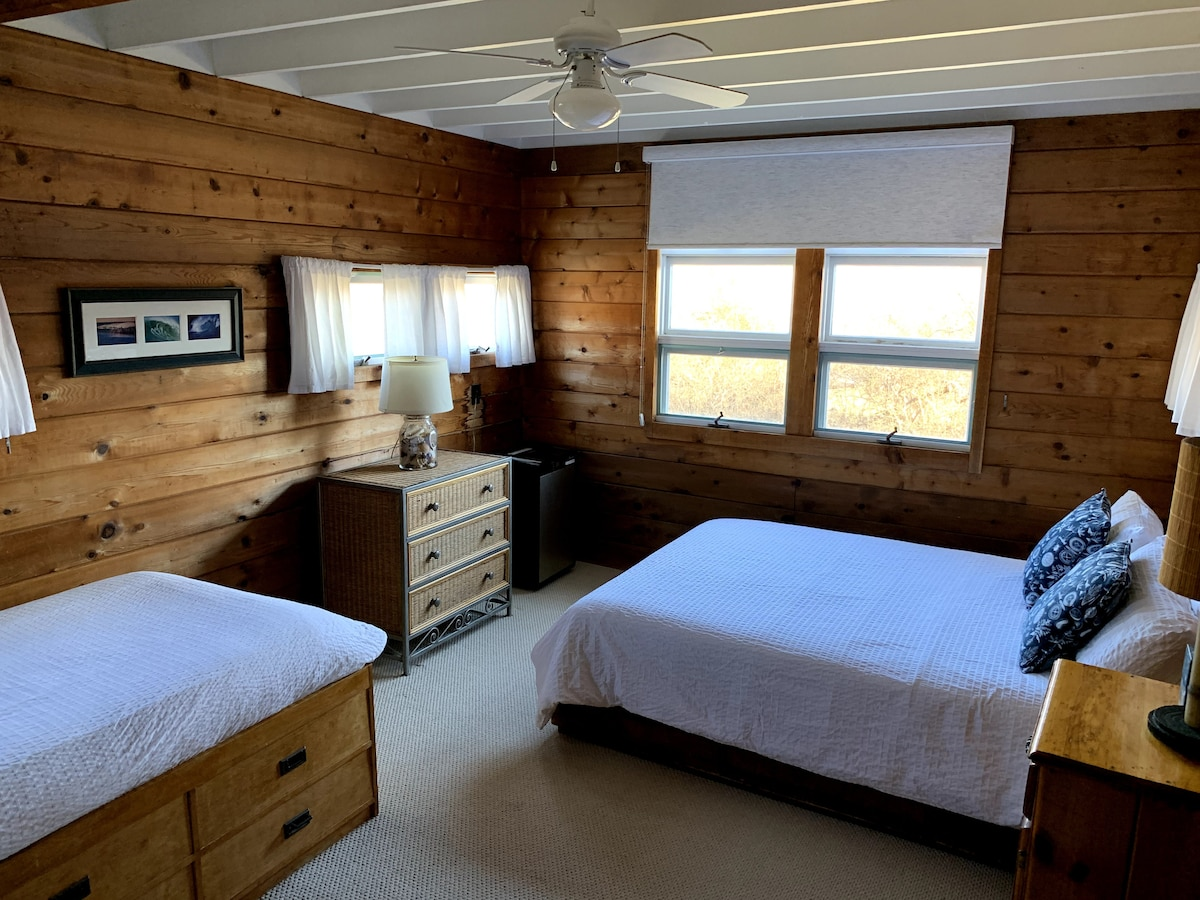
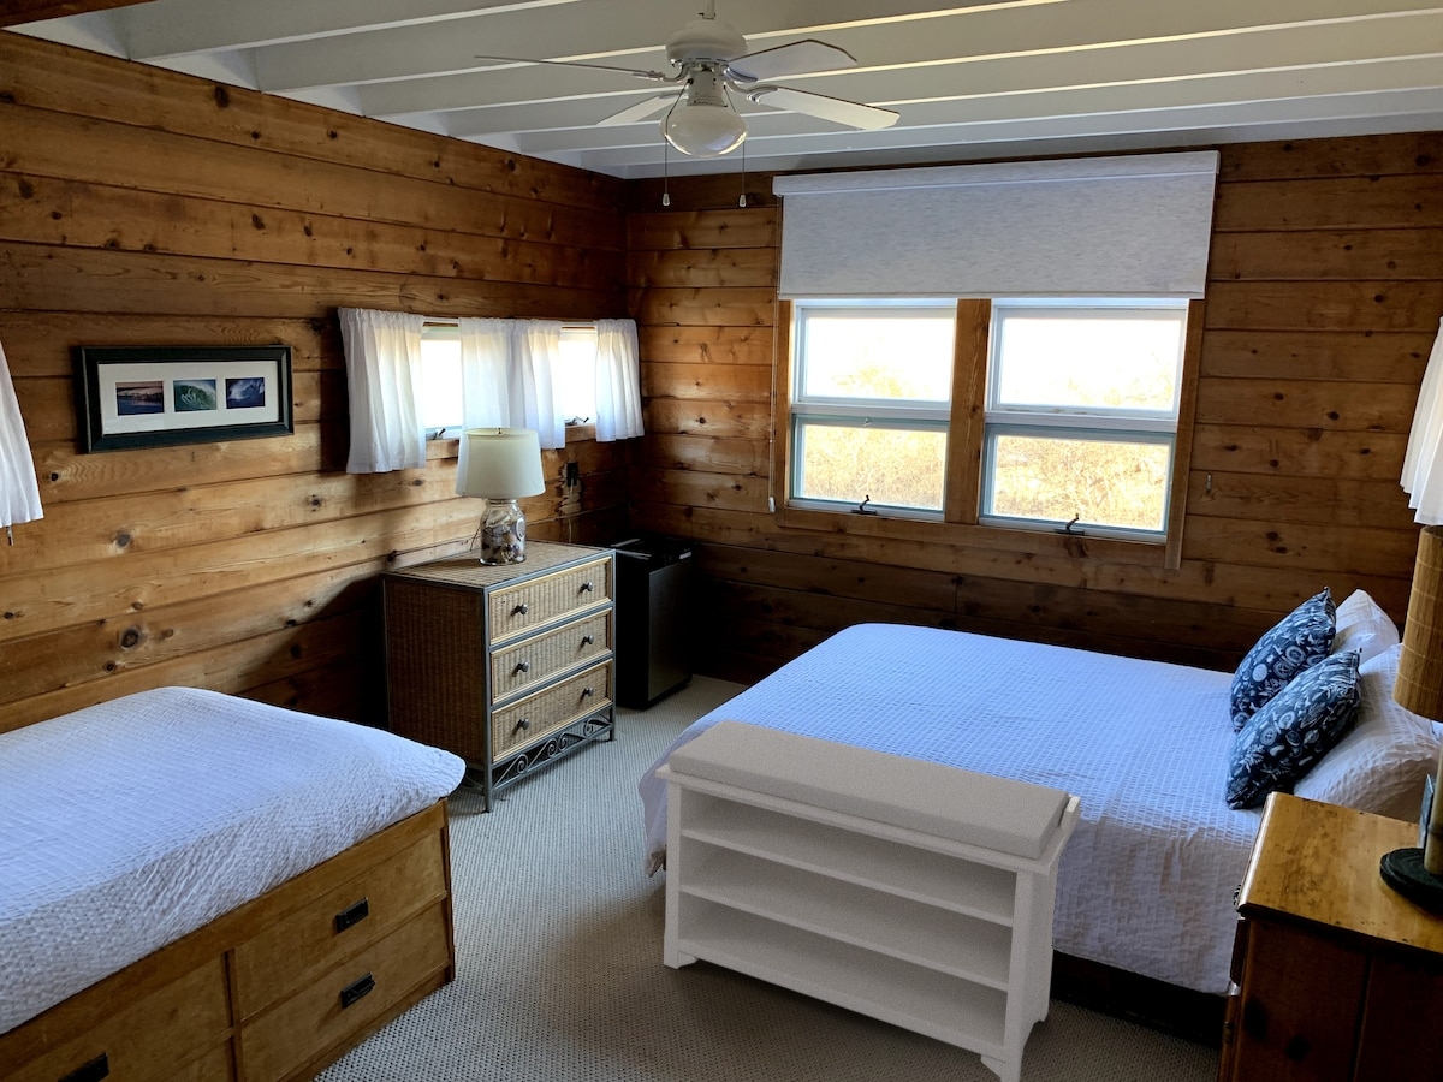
+ bench [654,719,1082,1082]
